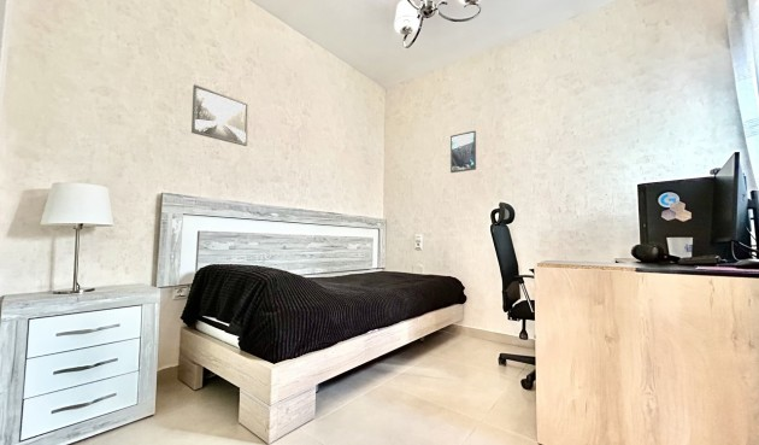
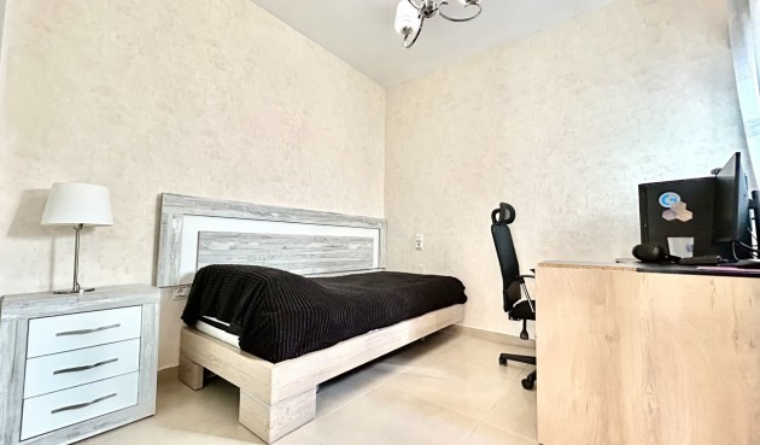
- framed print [190,83,249,147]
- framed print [449,130,477,174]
